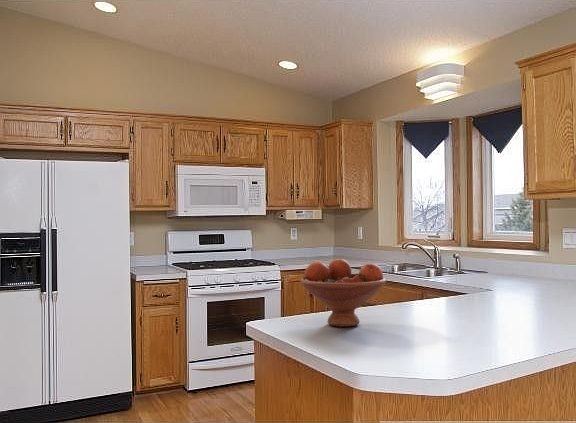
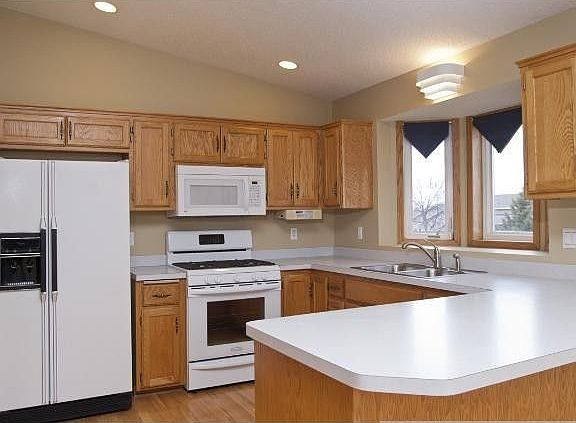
- fruit bowl [299,258,387,328]
